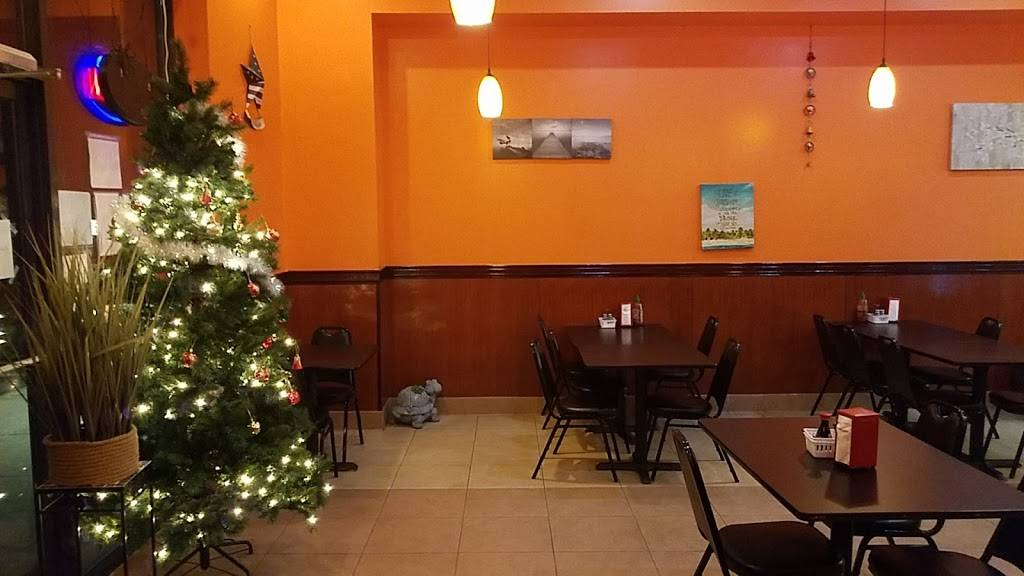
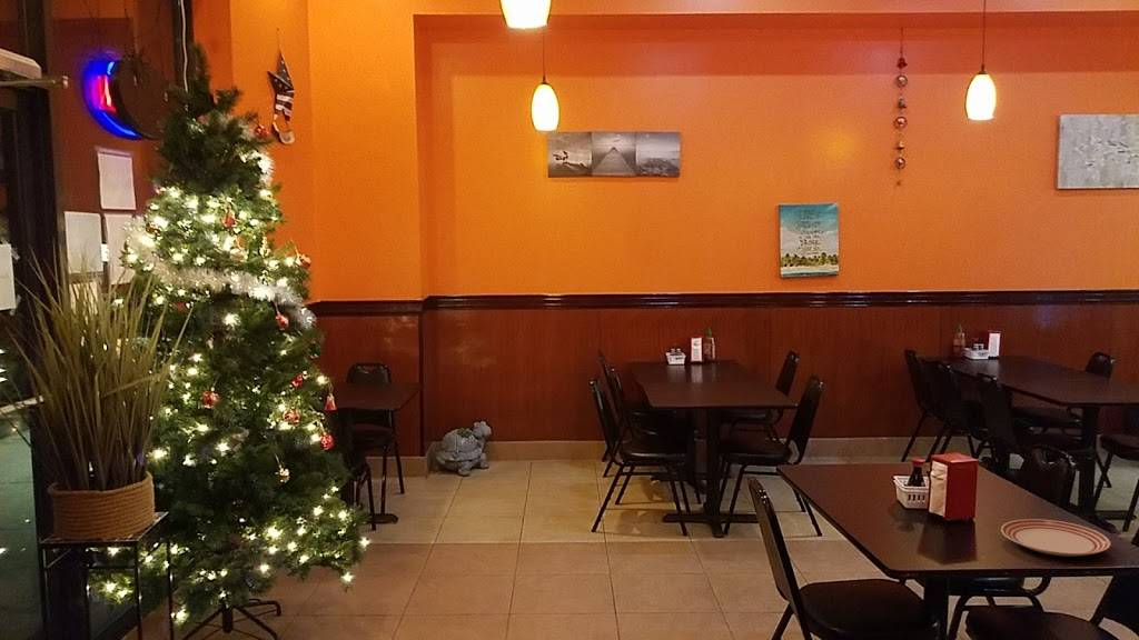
+ dinner plate [1000,518,1111,558]
